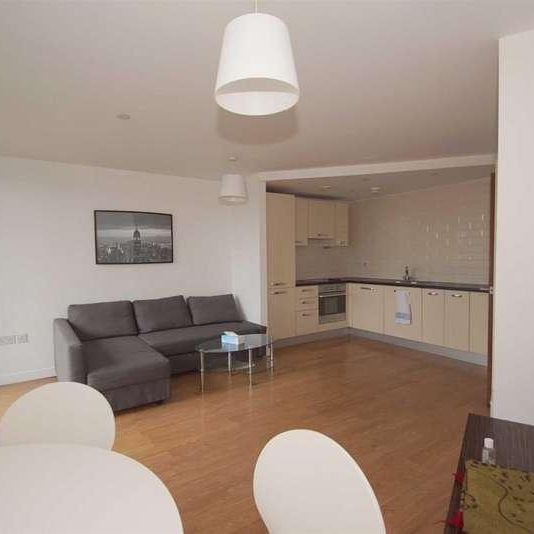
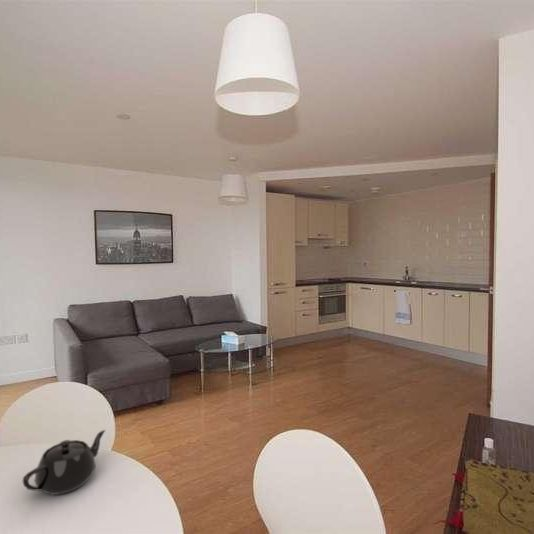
+ teapot [21,429,106,496]
